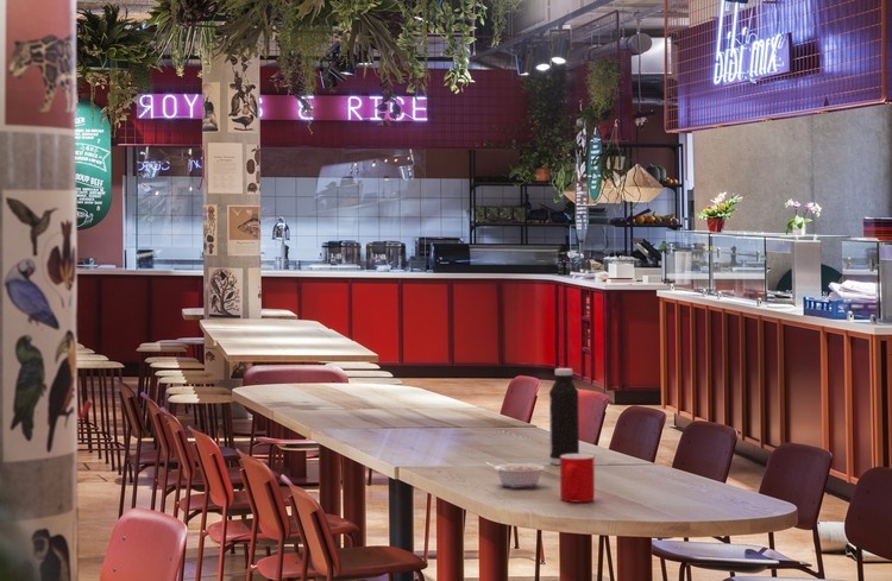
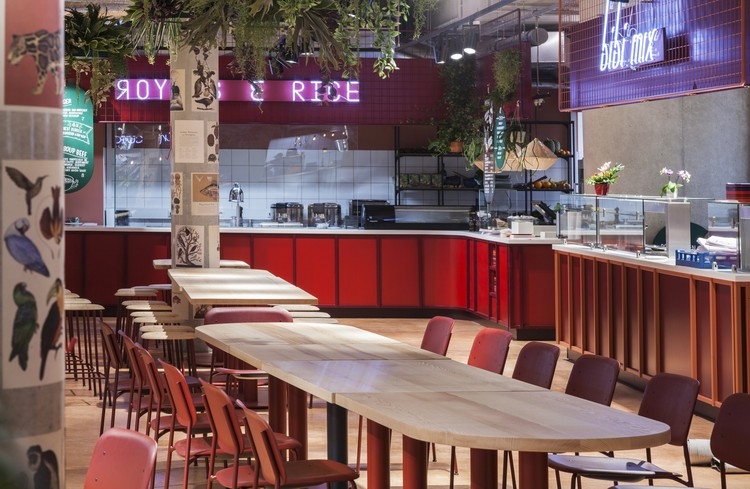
- water bottle [548,367,580,466]
- cup [559,453,596,503]
- legume [484,461,546,488]
